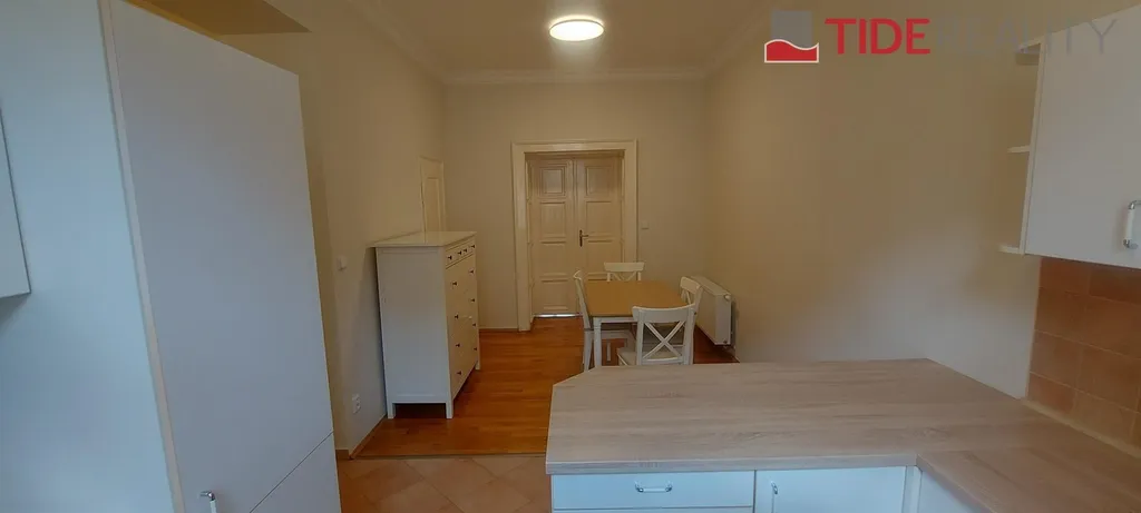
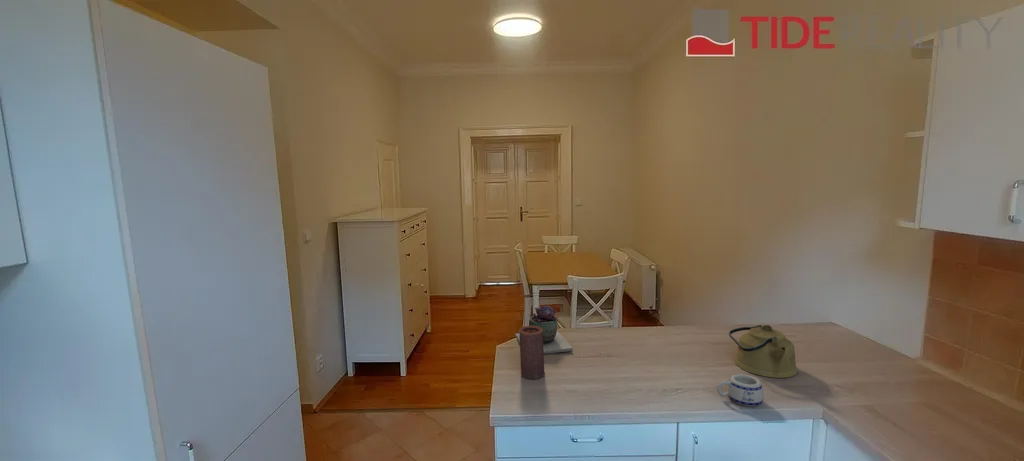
+ mug [717,373,765,407]
+ kettle [728,324,799,379]
+ candle [518,325,546,380]
+ succulent plant [514,304,574,355]
